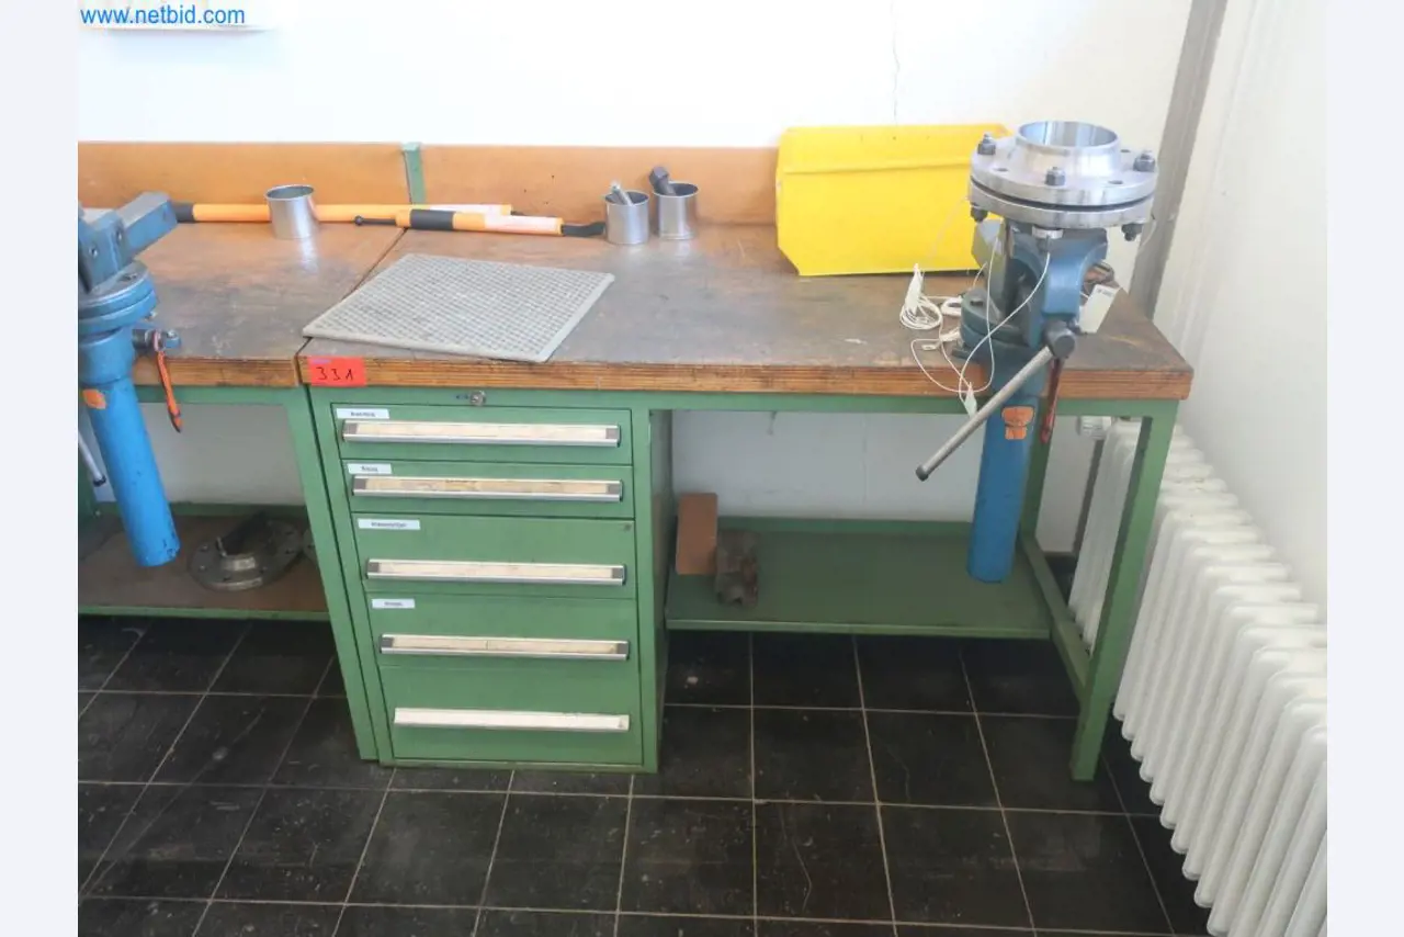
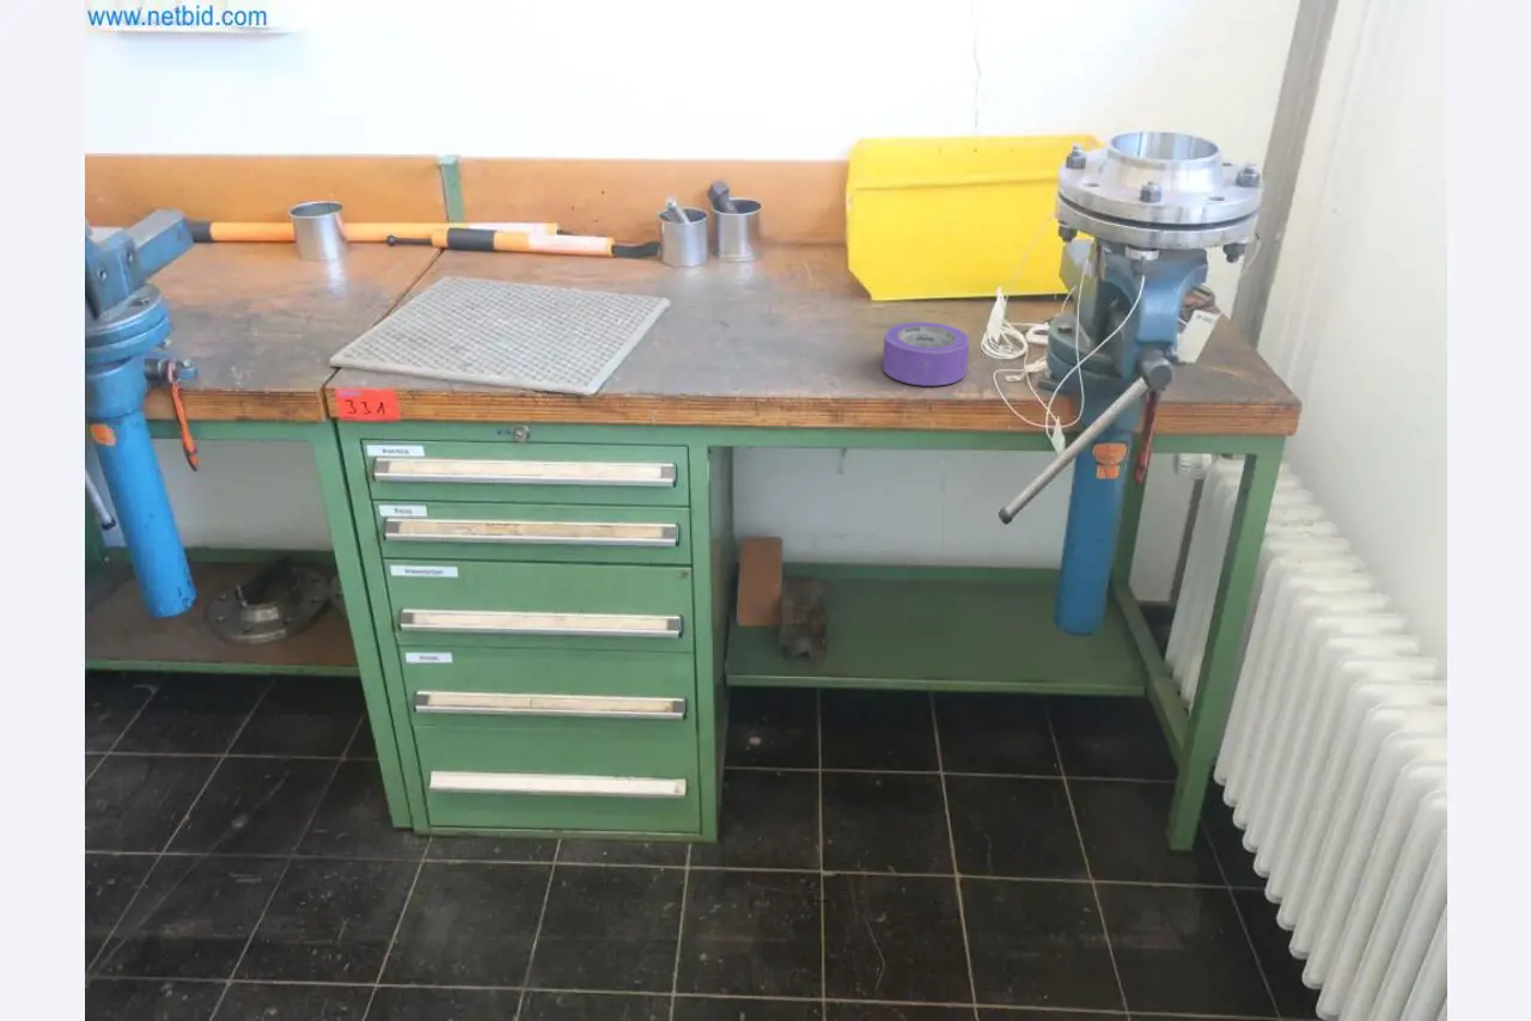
+ tape roll [882,320,971,387]
